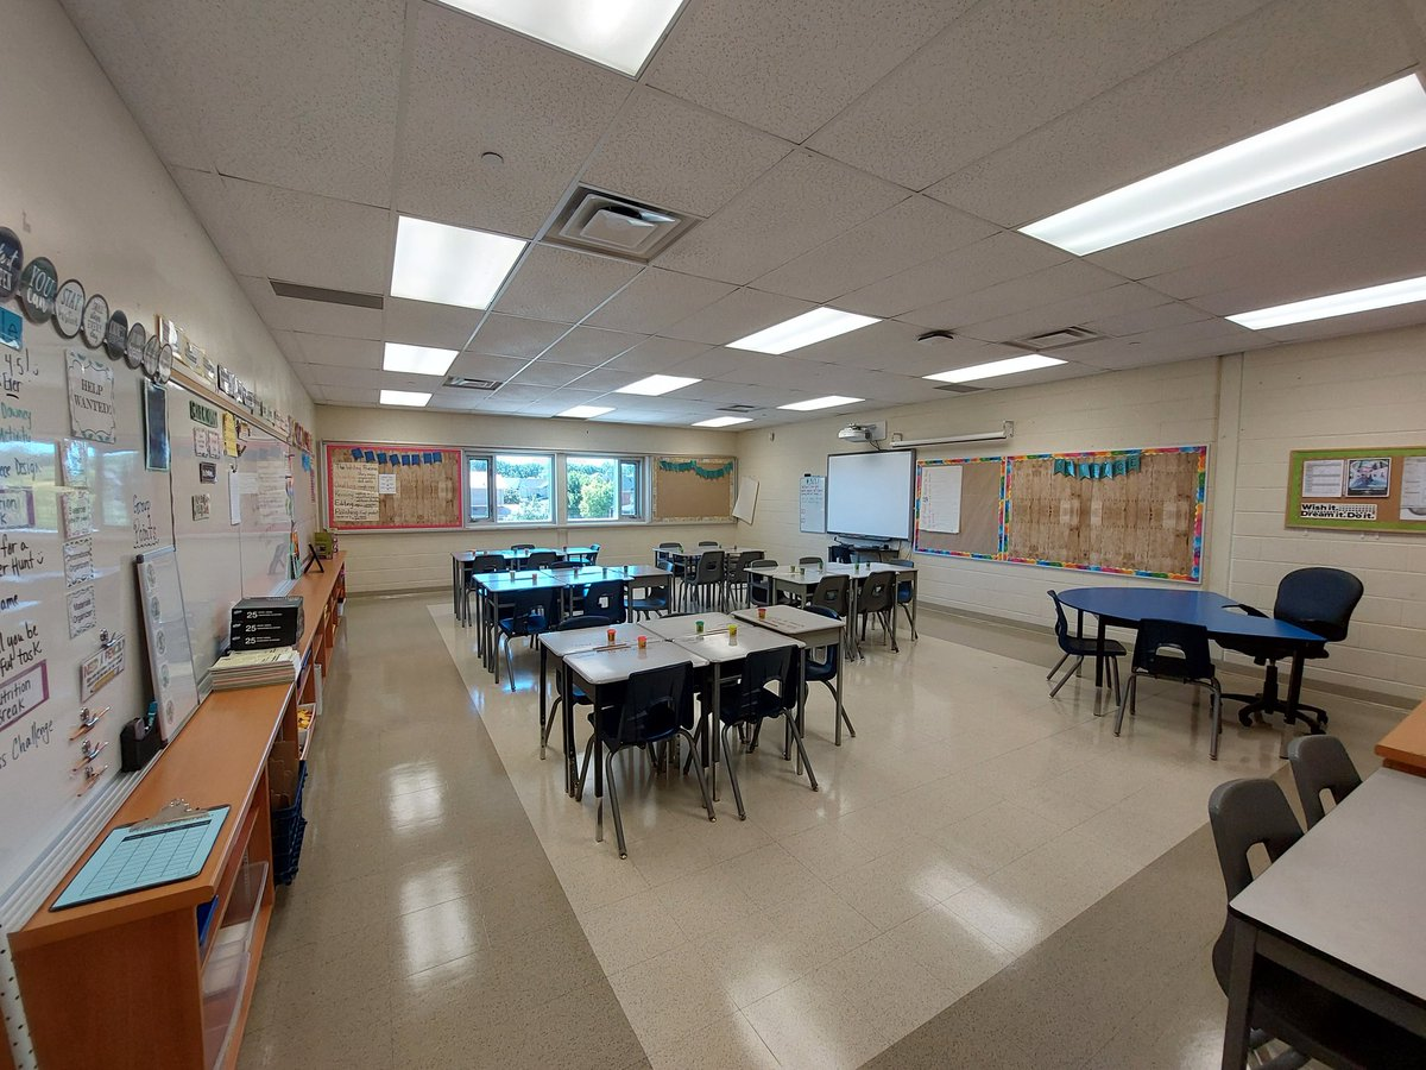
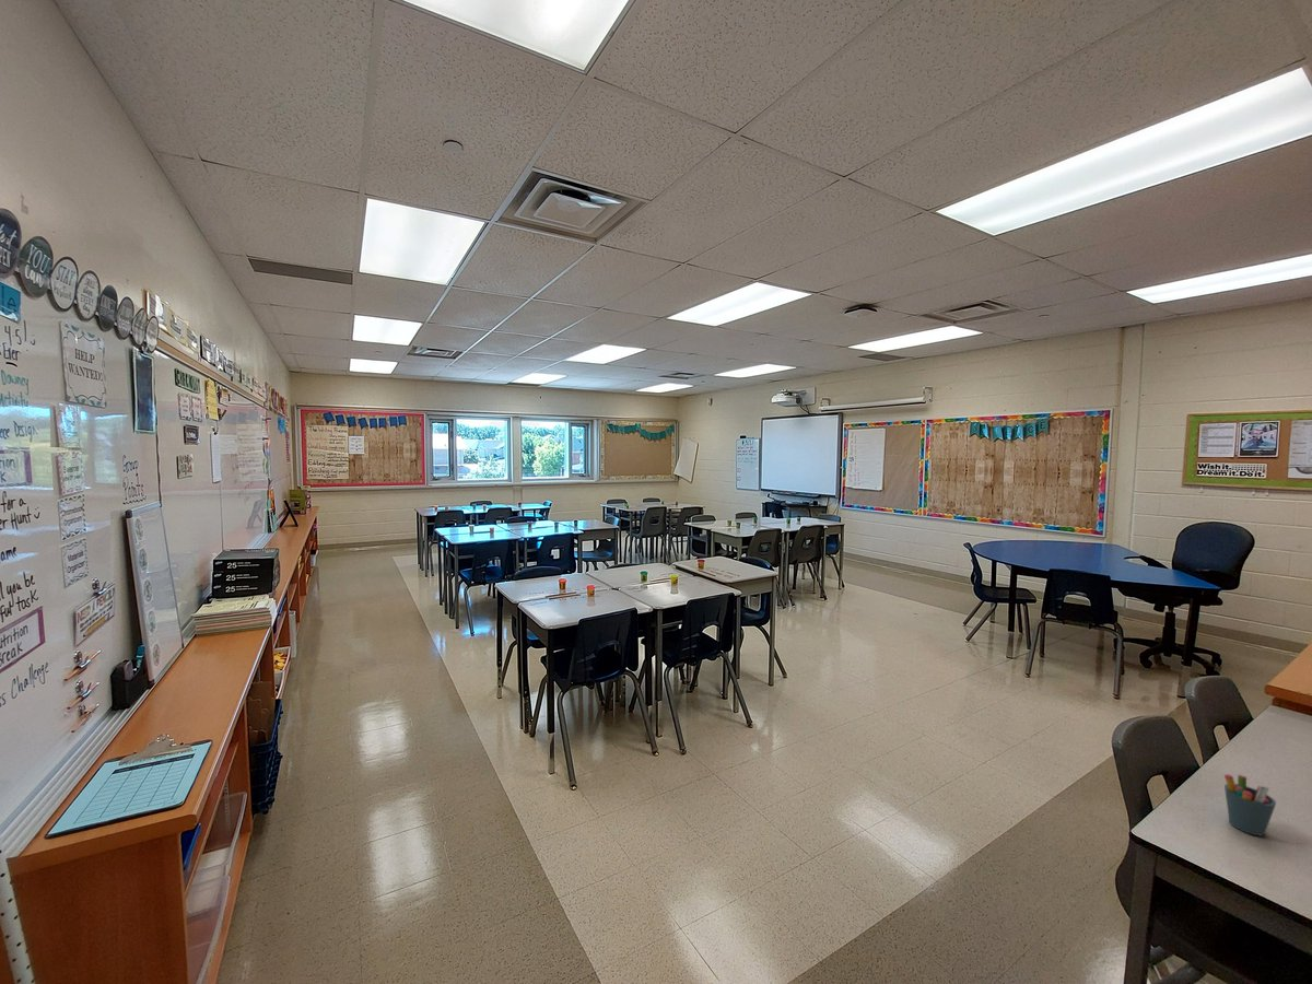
+ pen holder [1223,773,1277,836]
